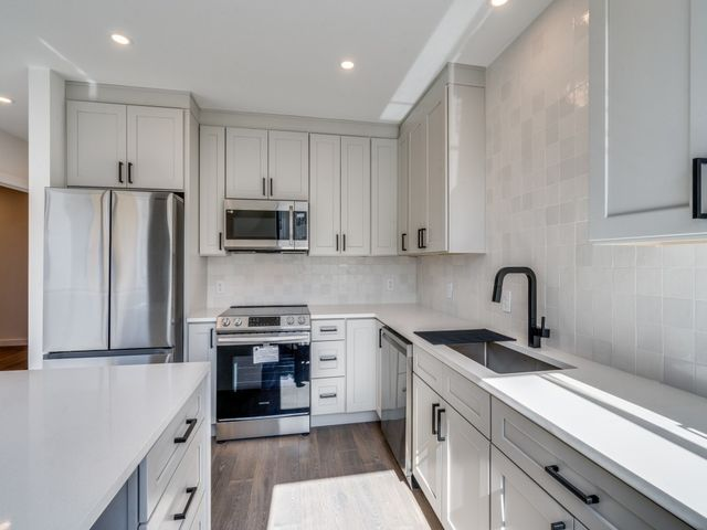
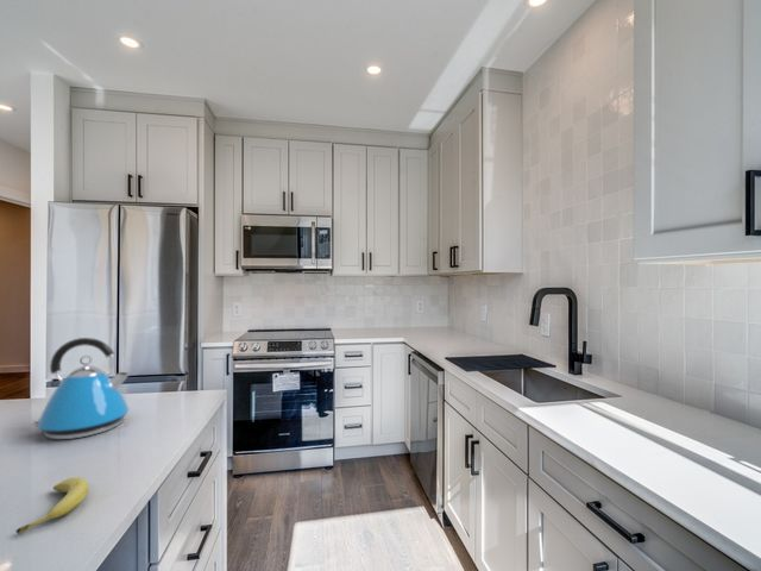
+ kettle [30,337,131,440]
+ fruit [14,476,90,535]
